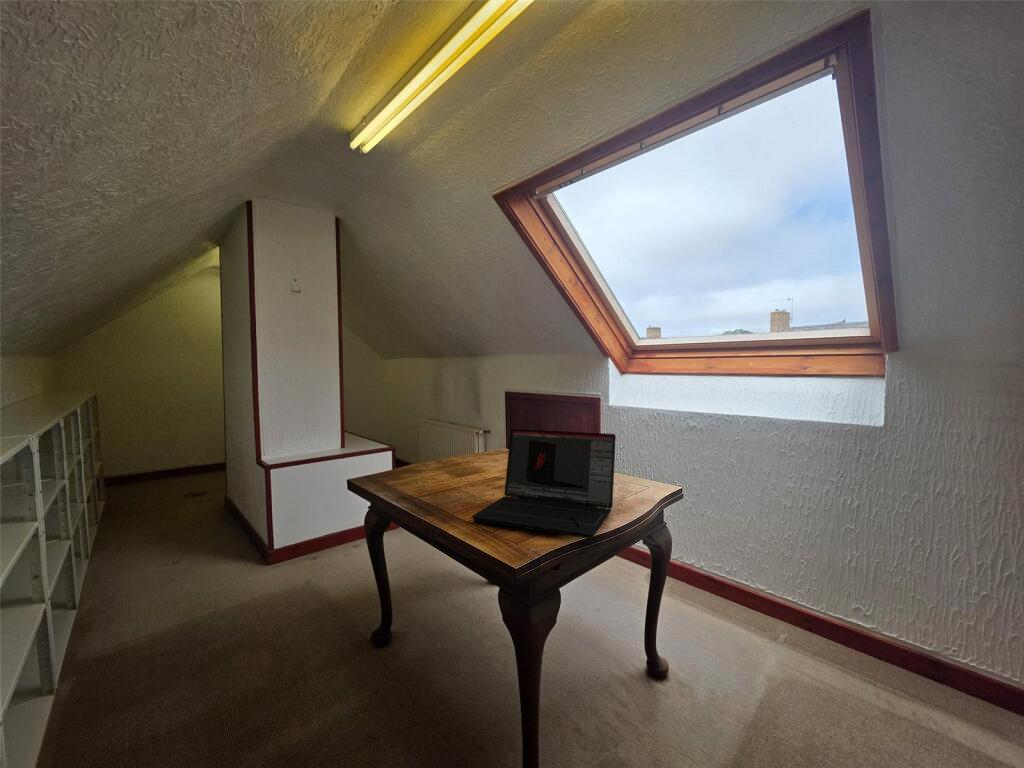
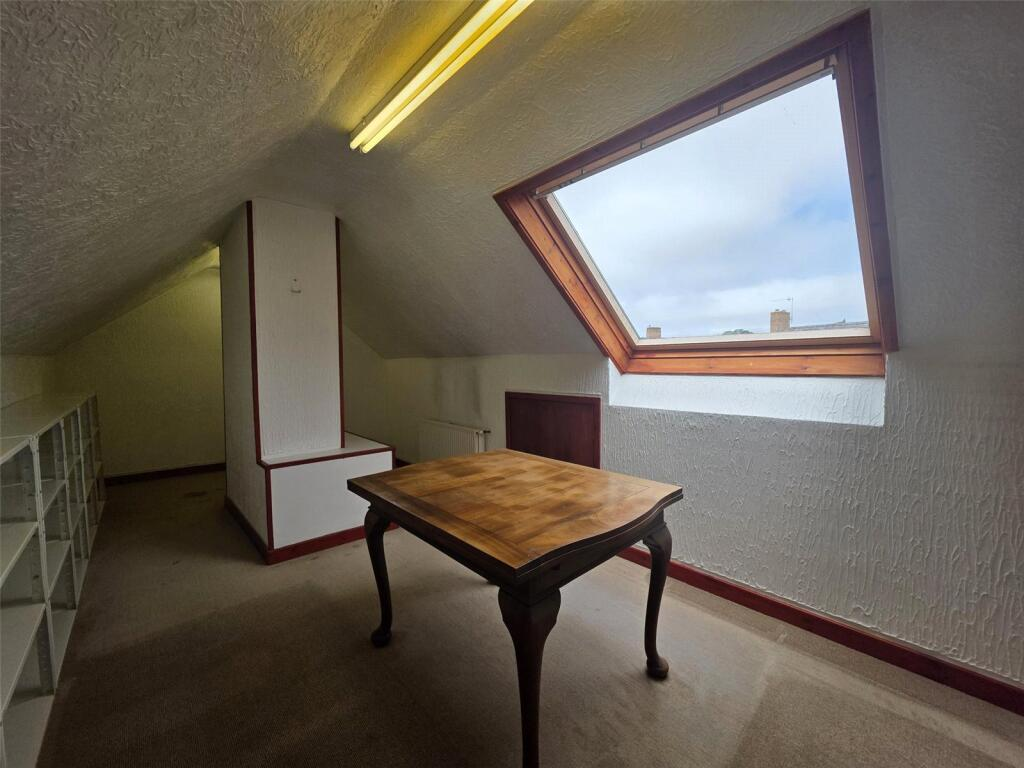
- laptop [471,428,617,540]
